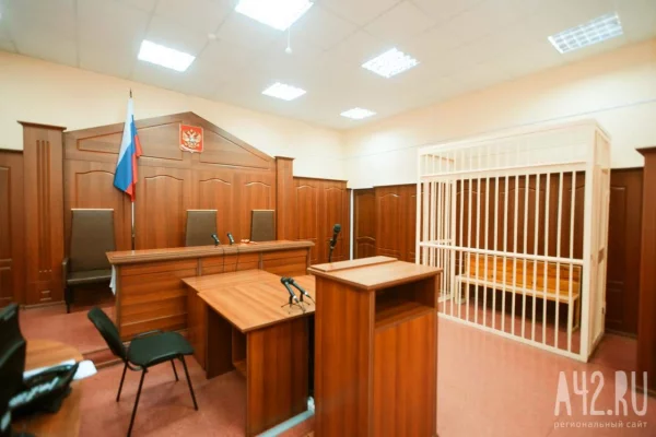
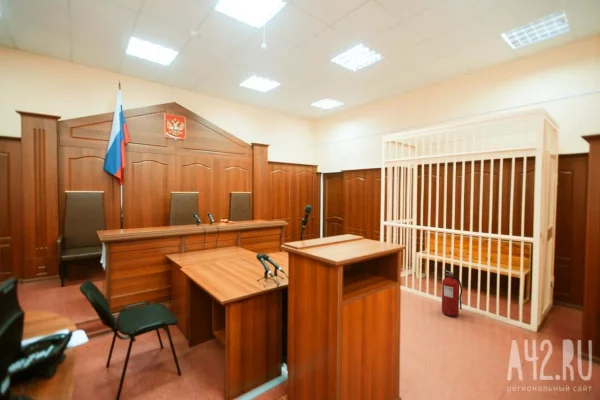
+ fire extinguisher [441,269,463,317]
